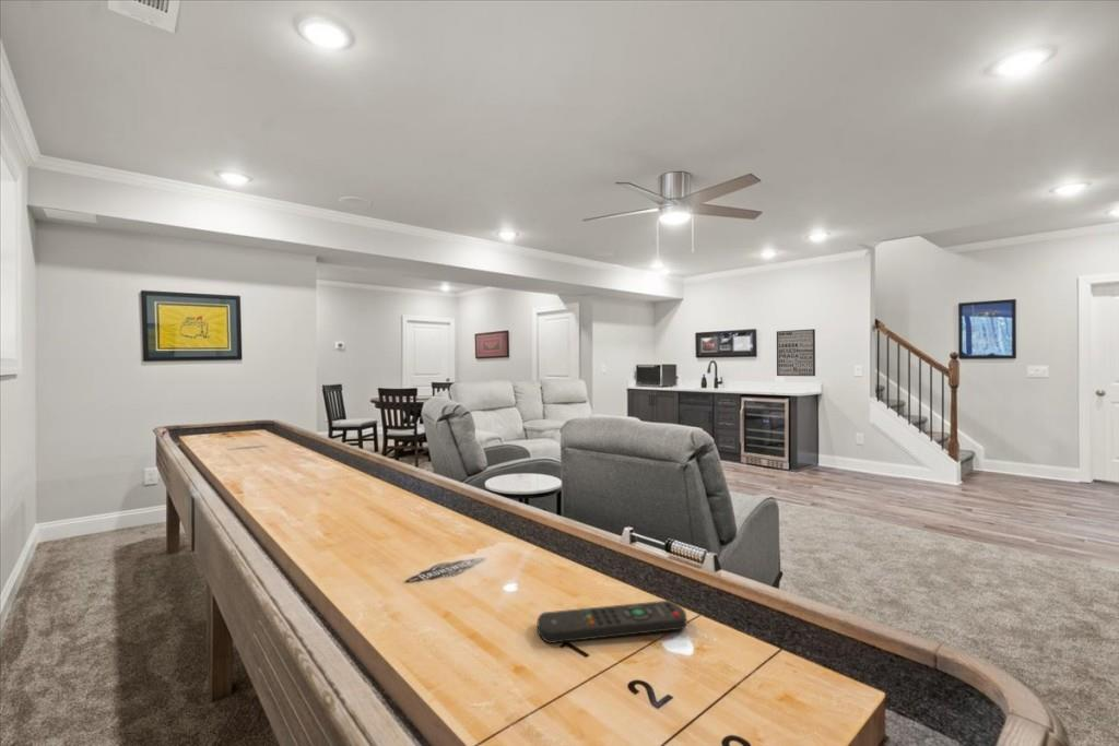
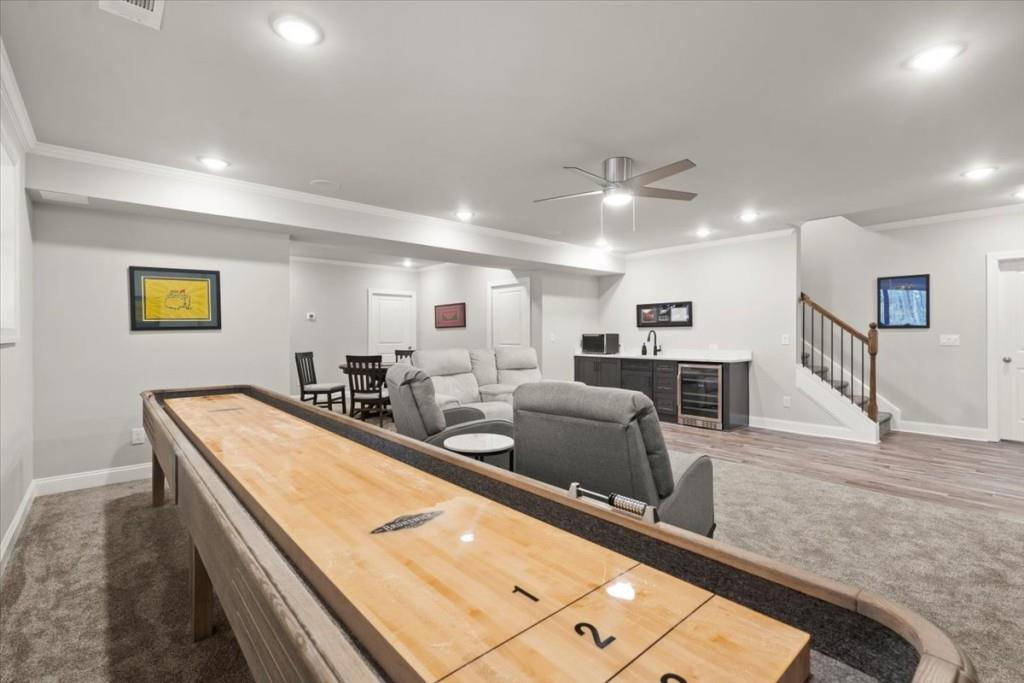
- wall art [776,328,816,377]
- remote control [537,600,687,644]
